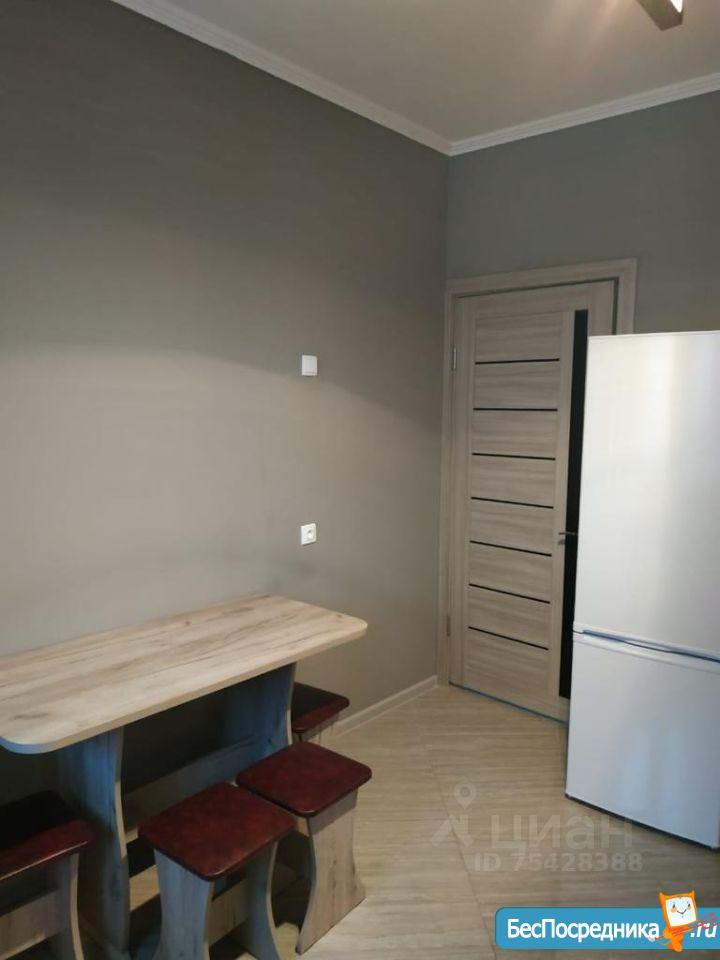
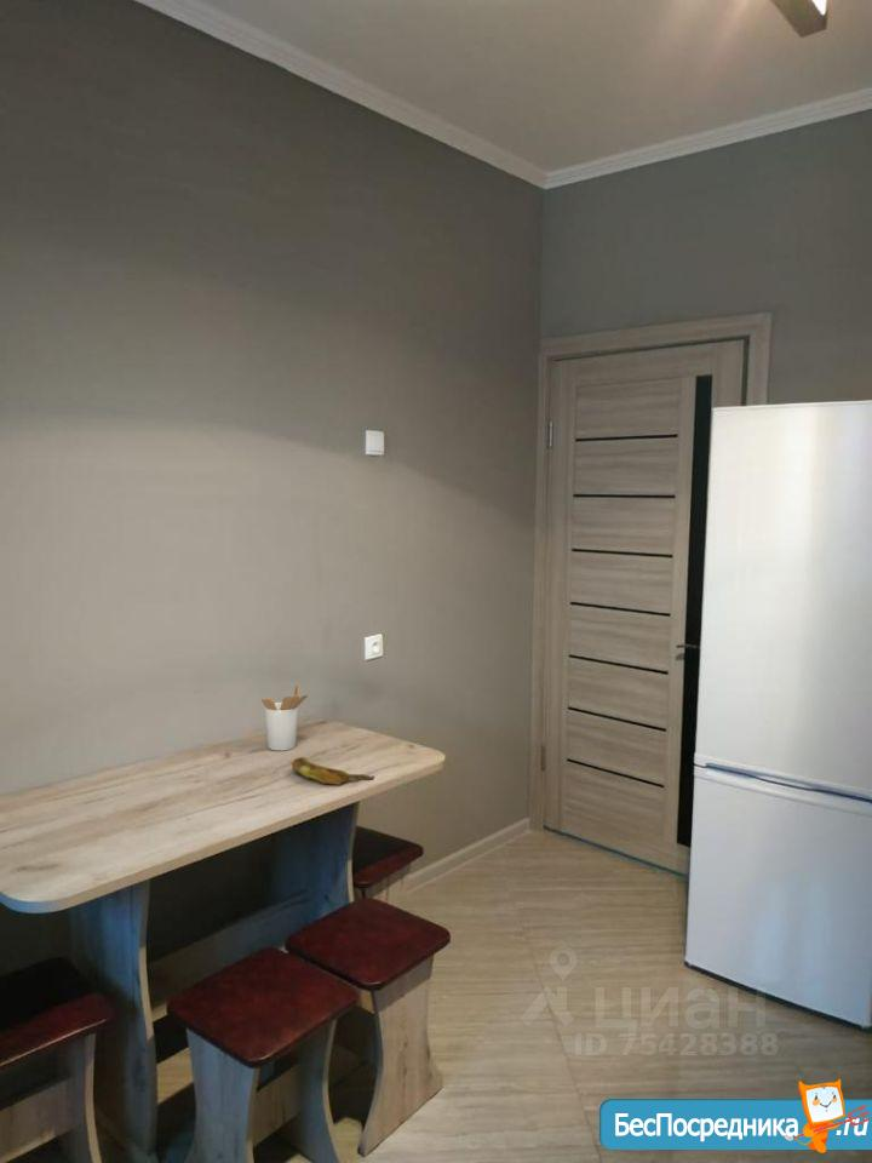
+ utensil holder [260,683,309,752]
+ banana [291,756,375,786]
